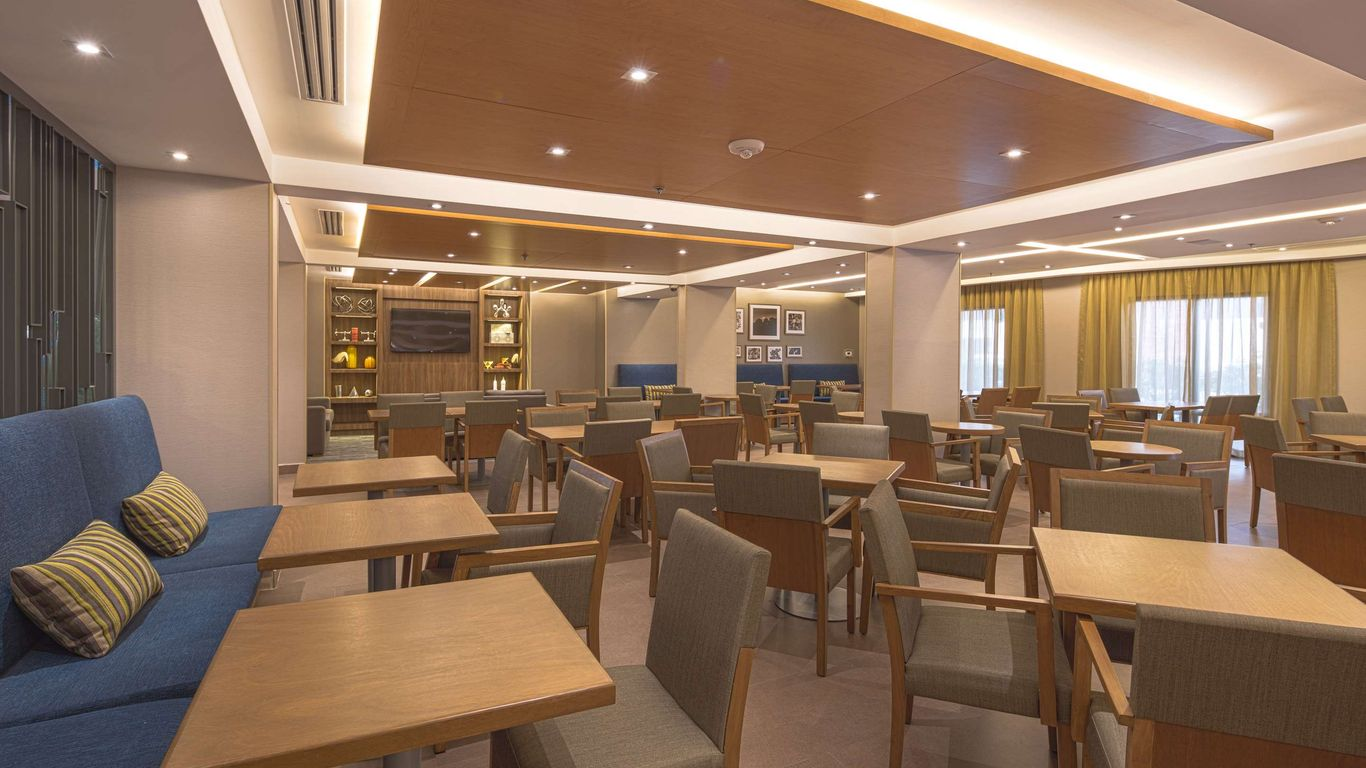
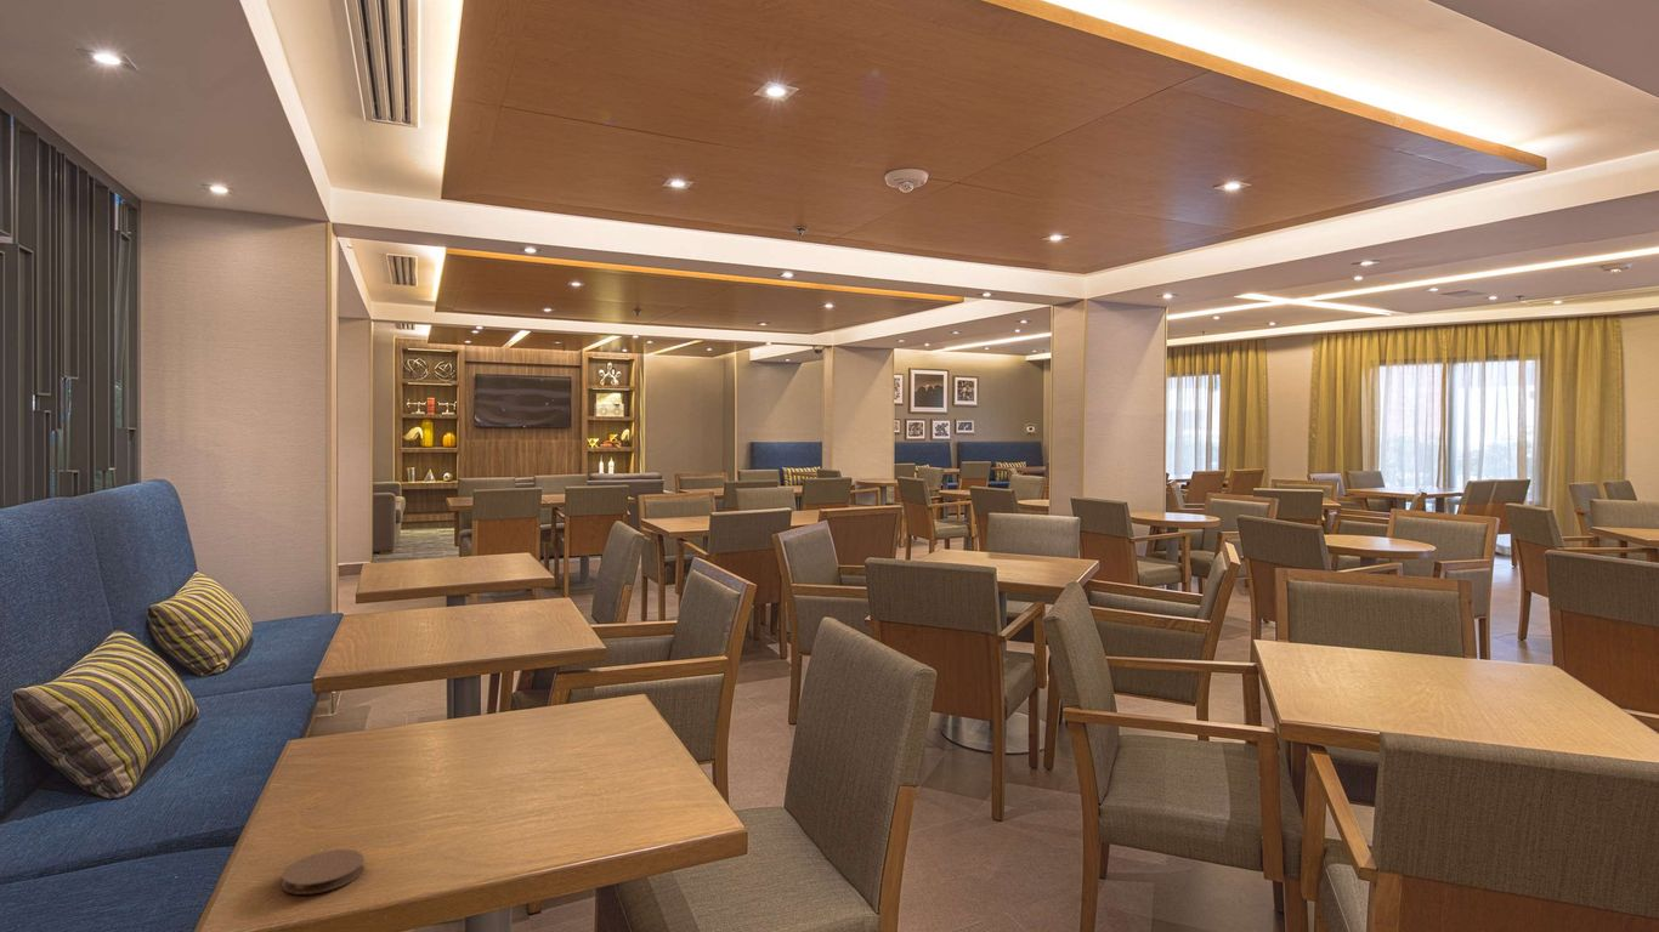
+ coaster [281,848,364,896]
